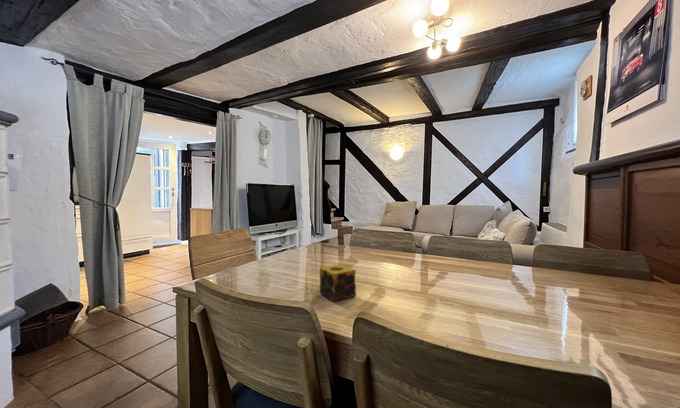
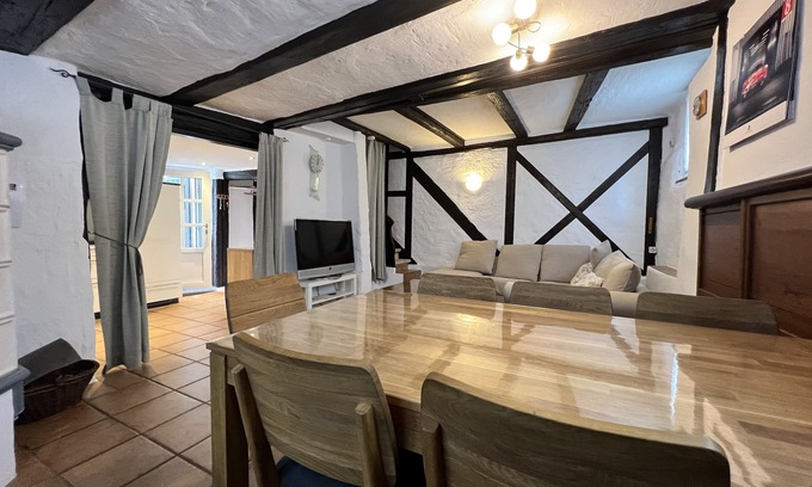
- candle [319,263,357,302]
